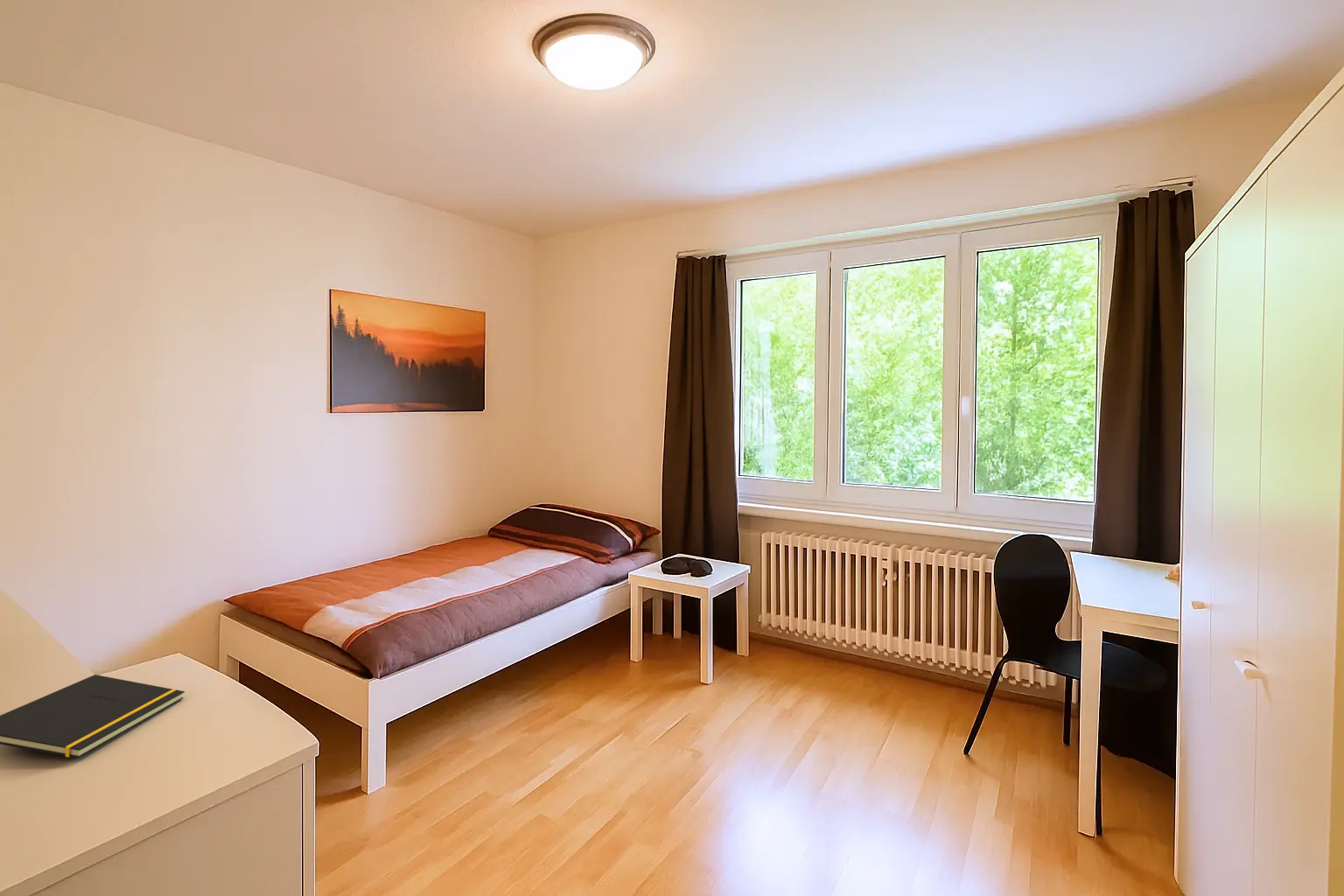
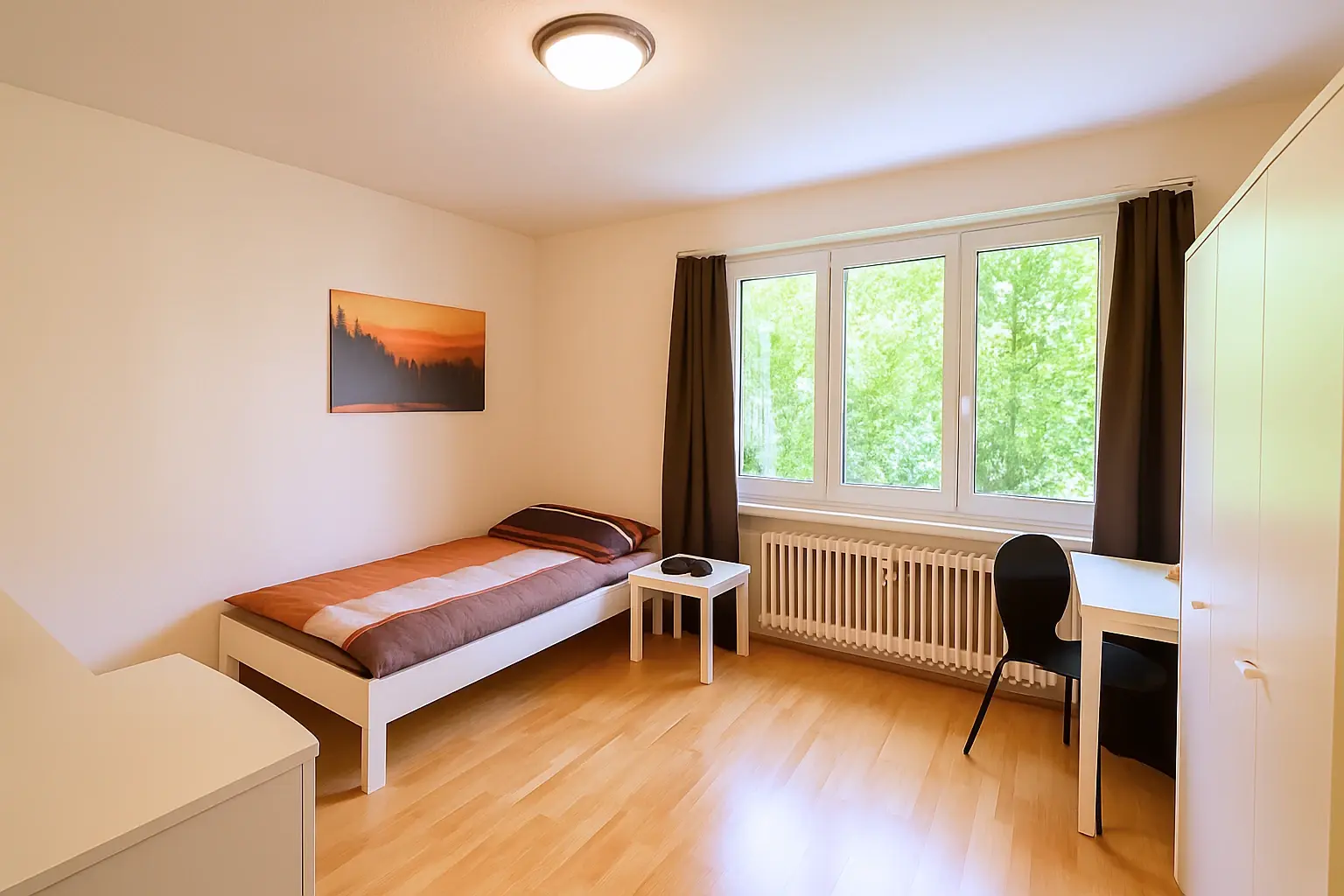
- notepad [0,674,186,759]
